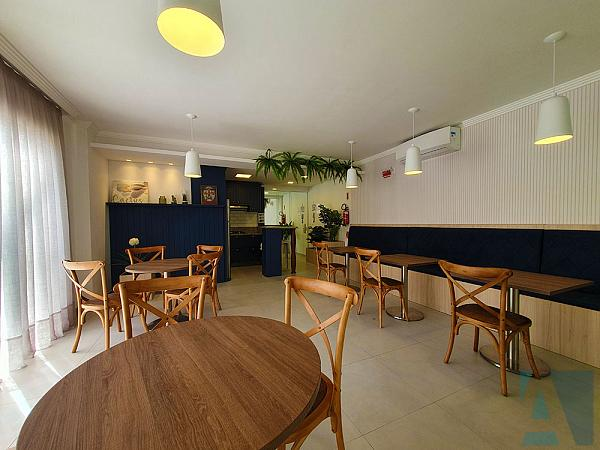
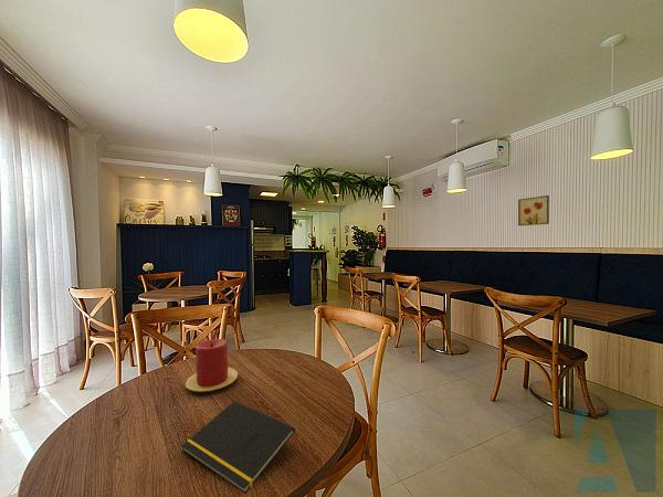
+ wall art [517,194,550,226]
+ candle [185,338,239,393]
+ notepad [181,400,296,495]
